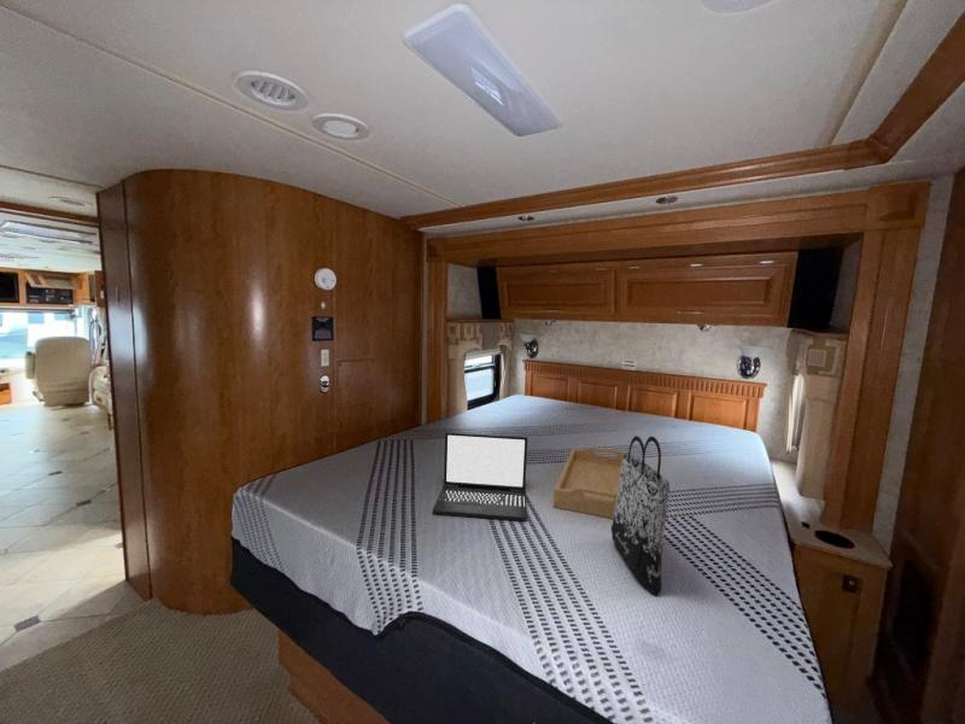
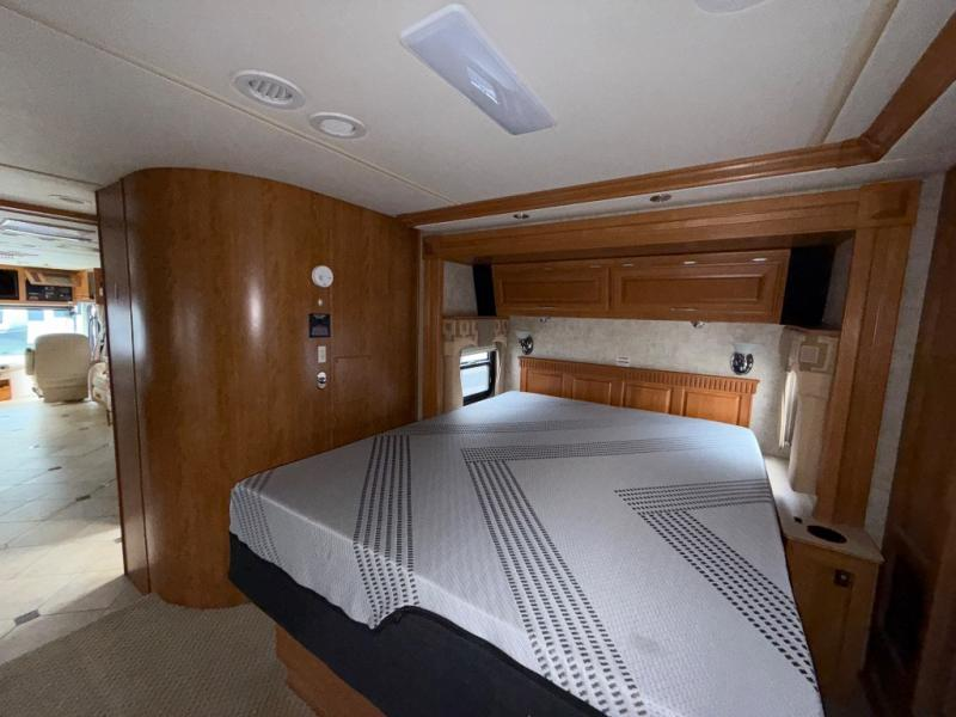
- laptop [432,431,528,522]
- serving tray [552,445,641,520]
- tote bag [610,434,671,597]
